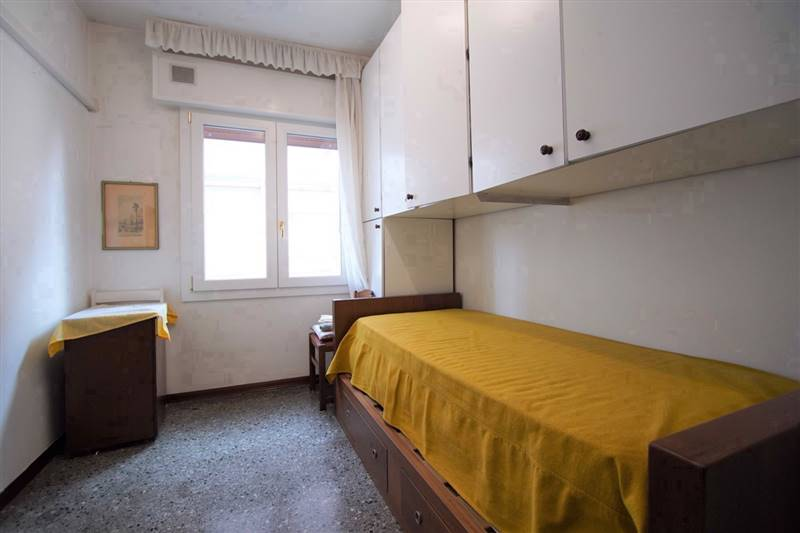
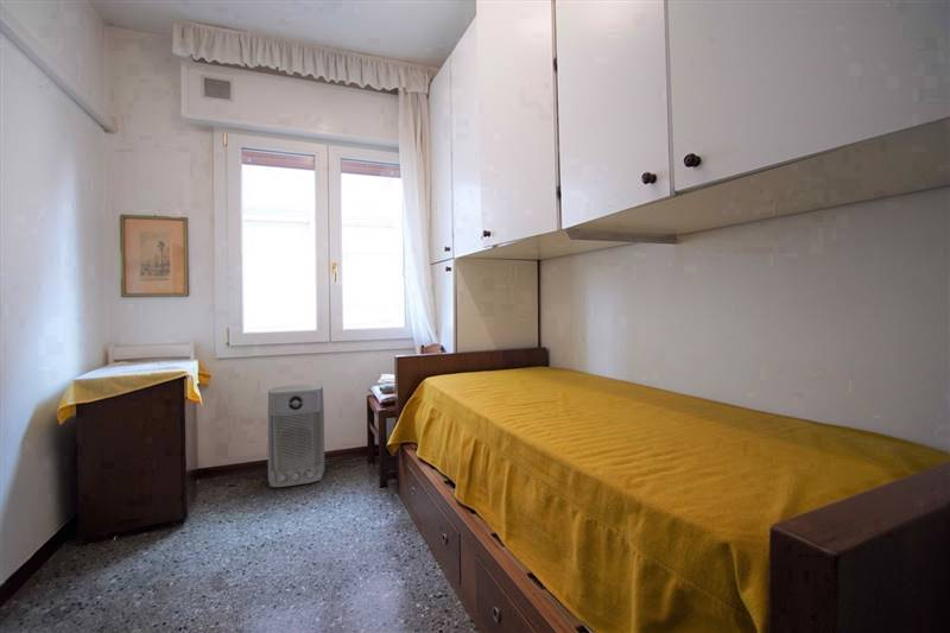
+ air purifier [267,384,325,488]
